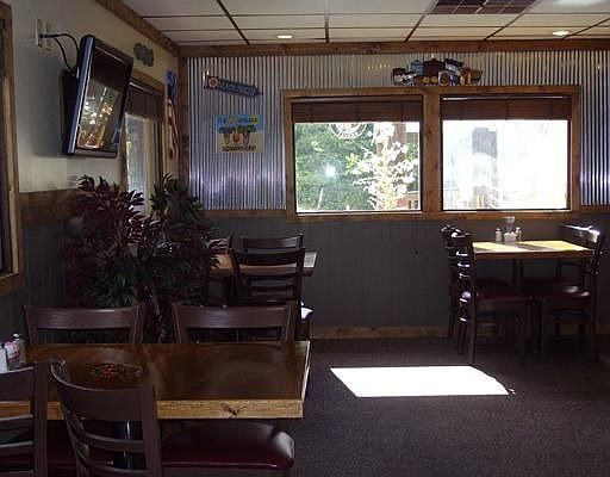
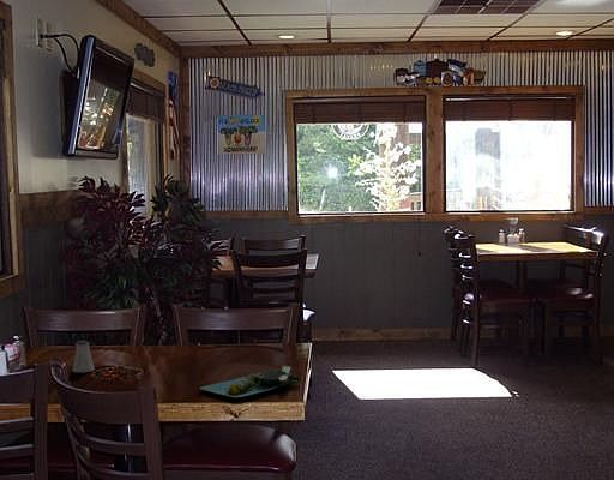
+ platter [199,365,301,398]
+ saltshaker [71,340,95,373]
